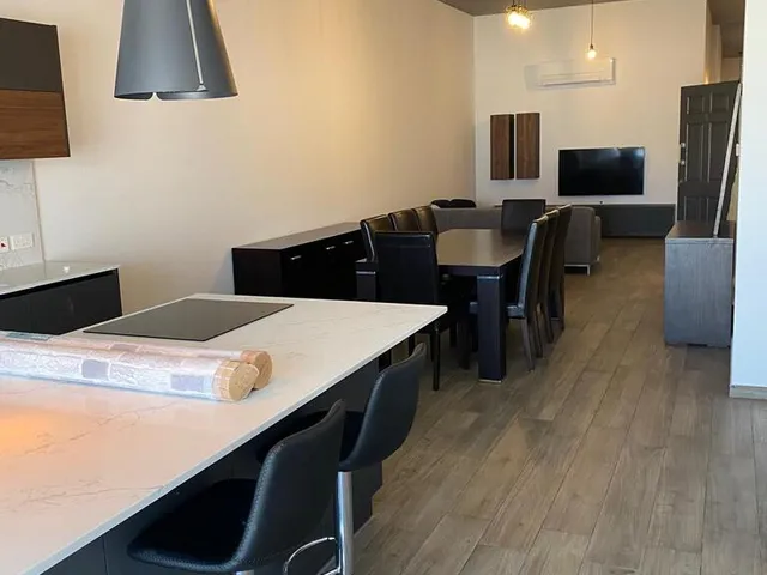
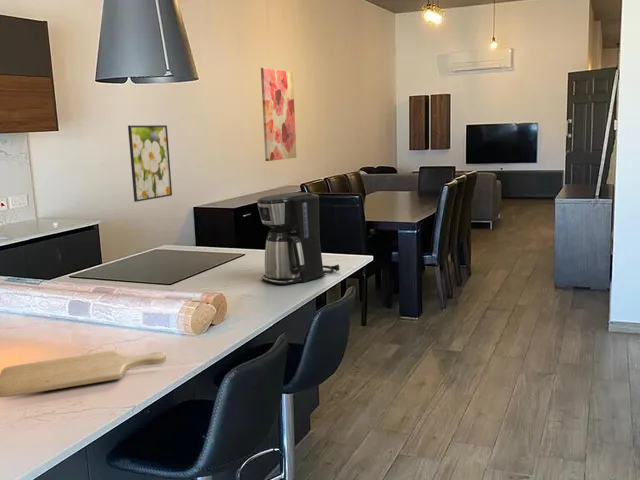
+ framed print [127,124,173,203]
+ chopping board [0,350,167,398]
+ coffee maker [256,191,341,286]
+ wall art [260,67,297,162]
